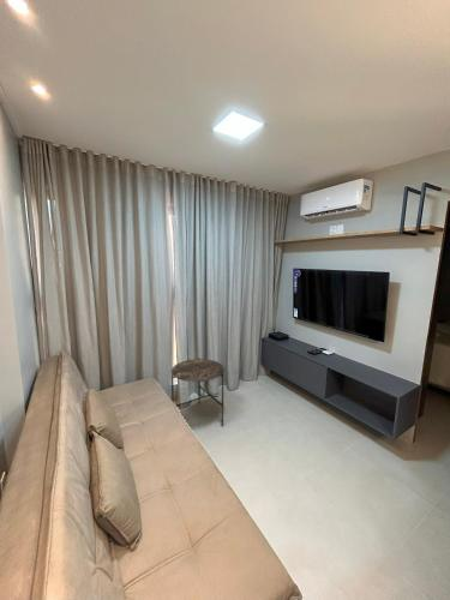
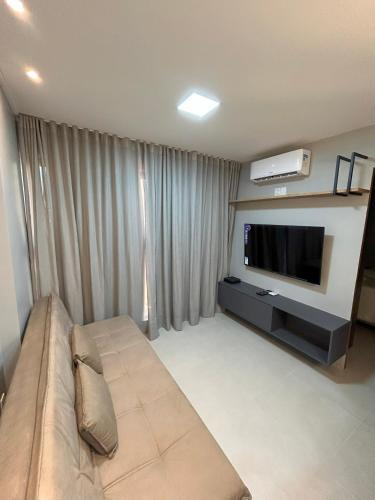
- side table [170,356,226,427]
